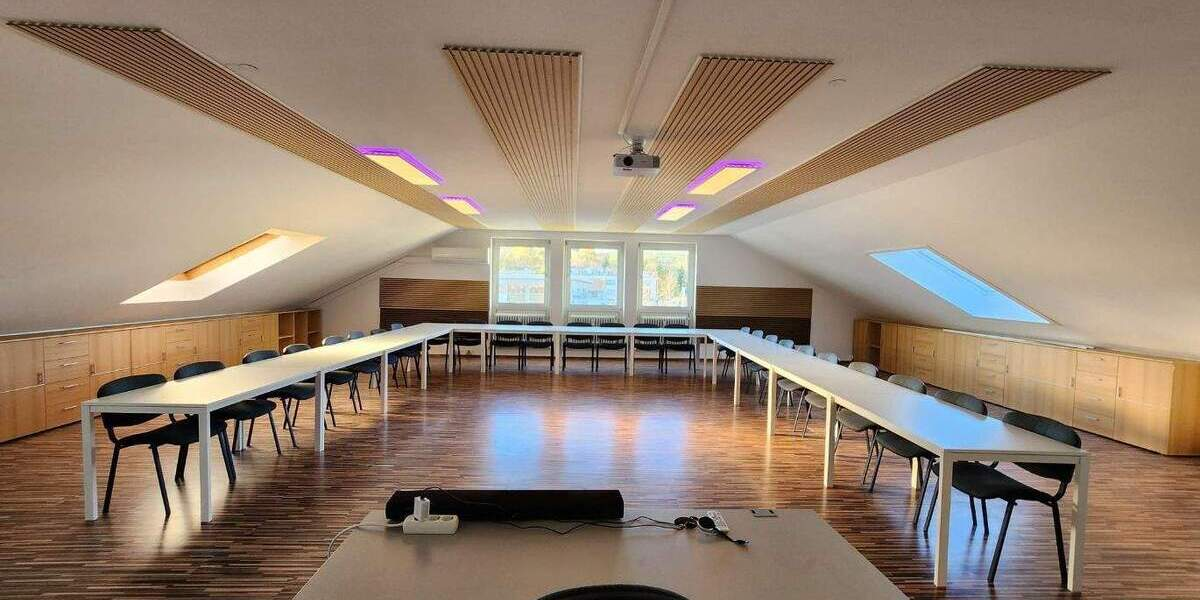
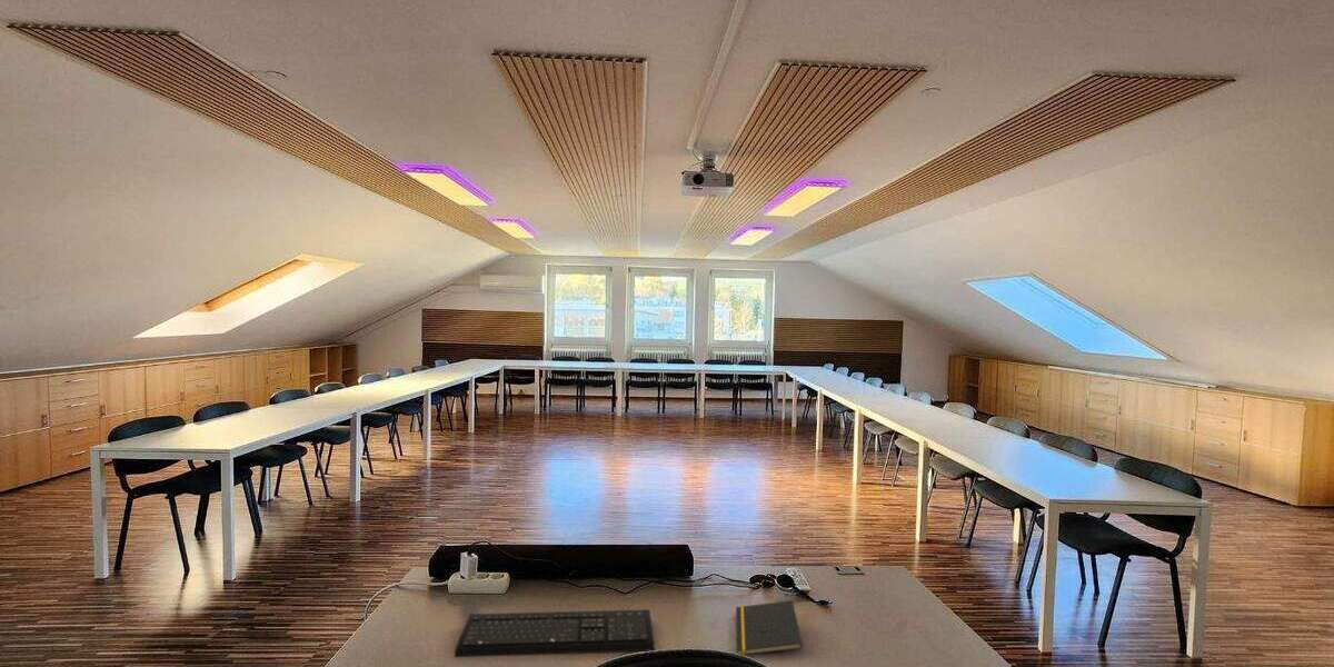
+ keyboard [454,608,656,658]
+ notepad [735,599,804,657]
